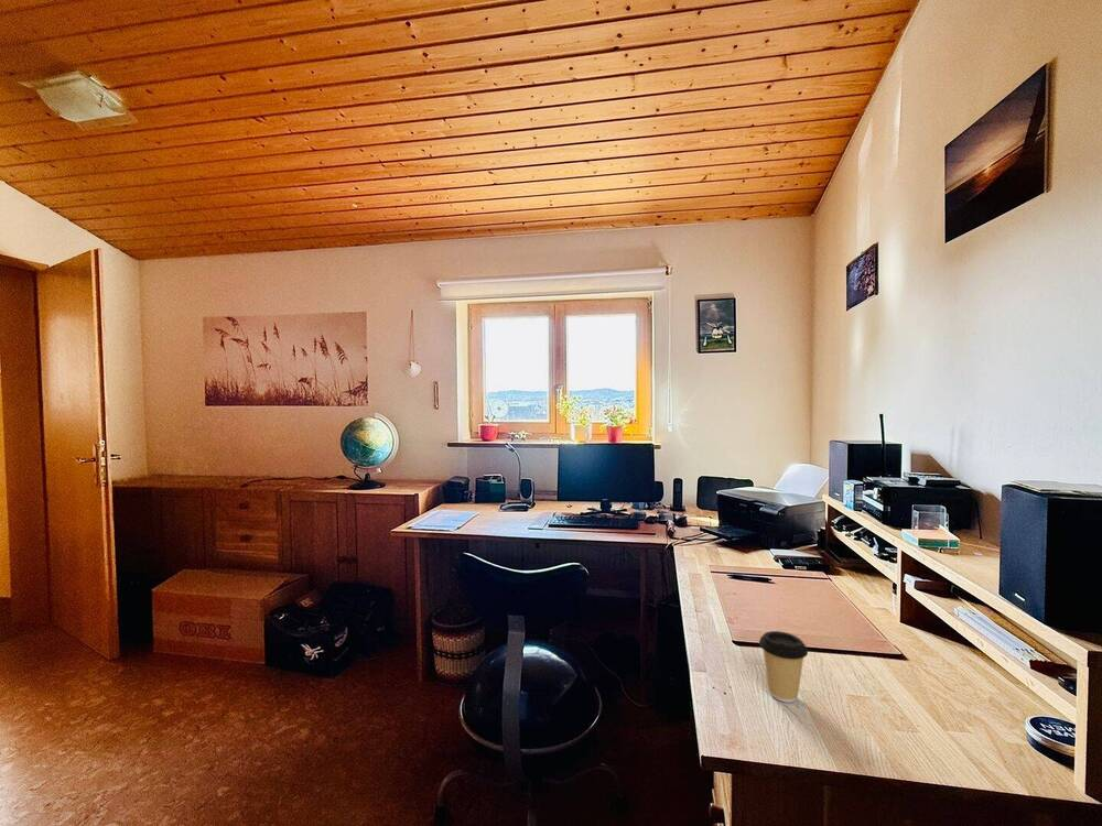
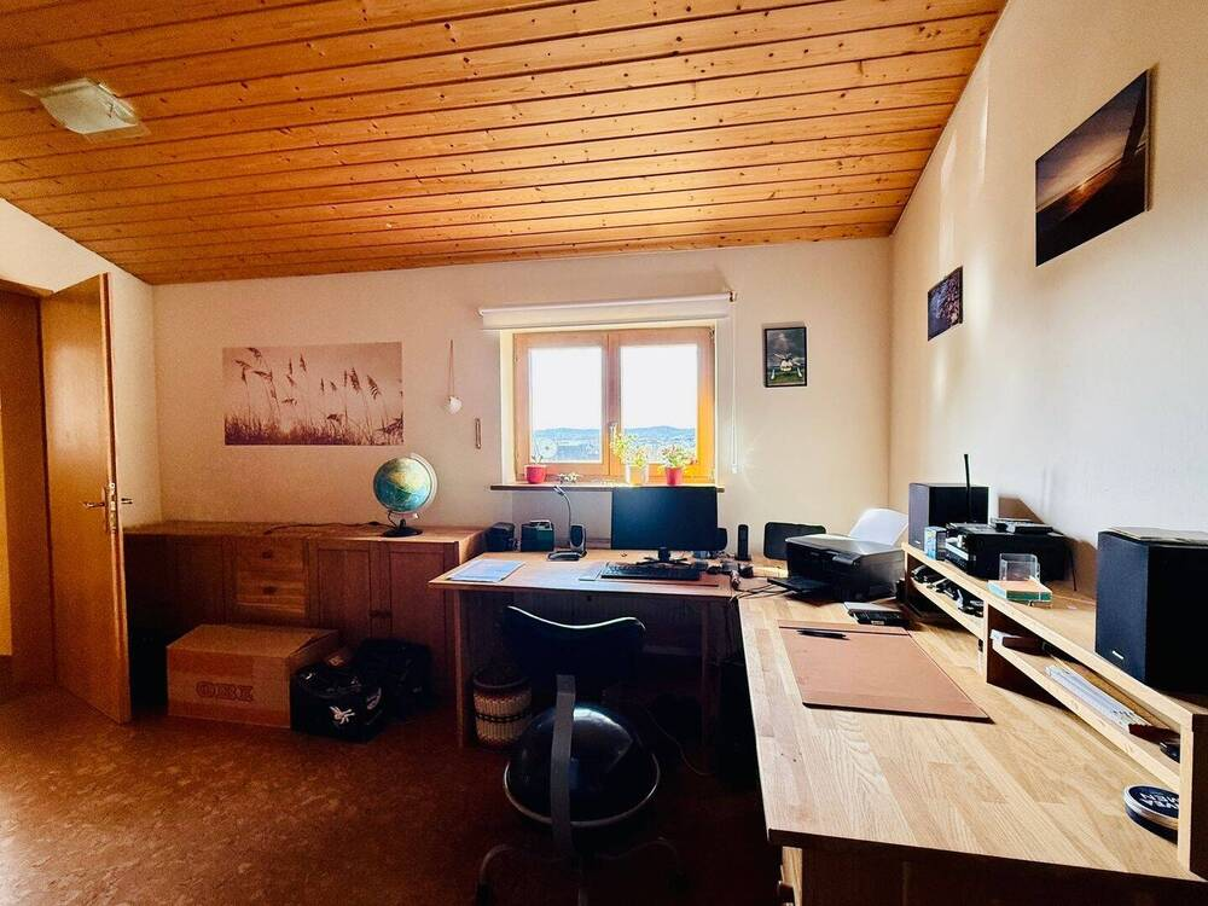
- coffee cup [758,630,809,704]
